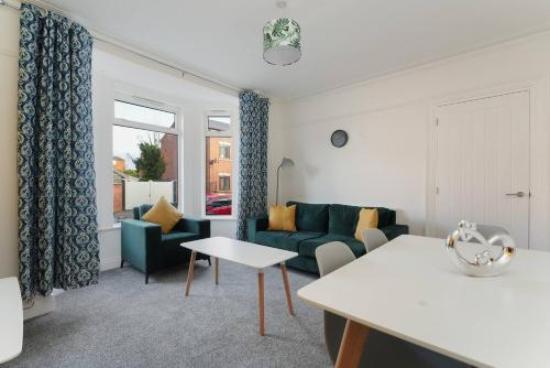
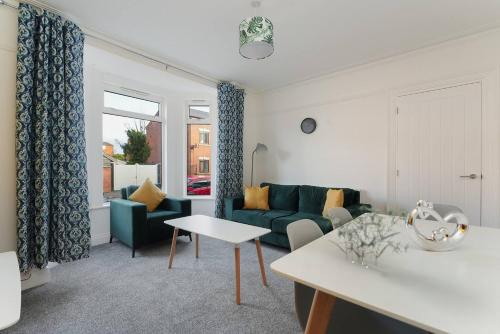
+ flower bouquet [321,202,411,266]
